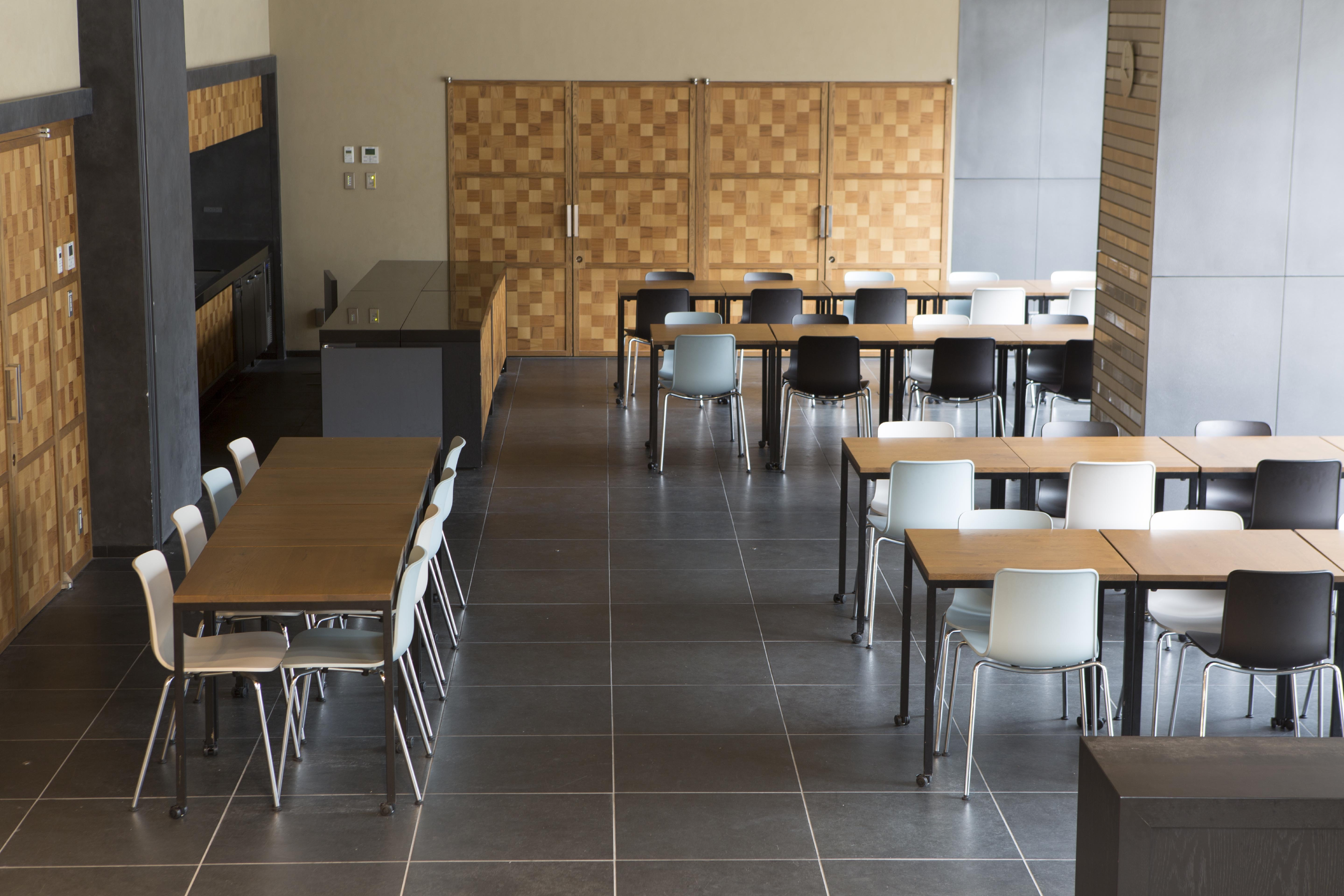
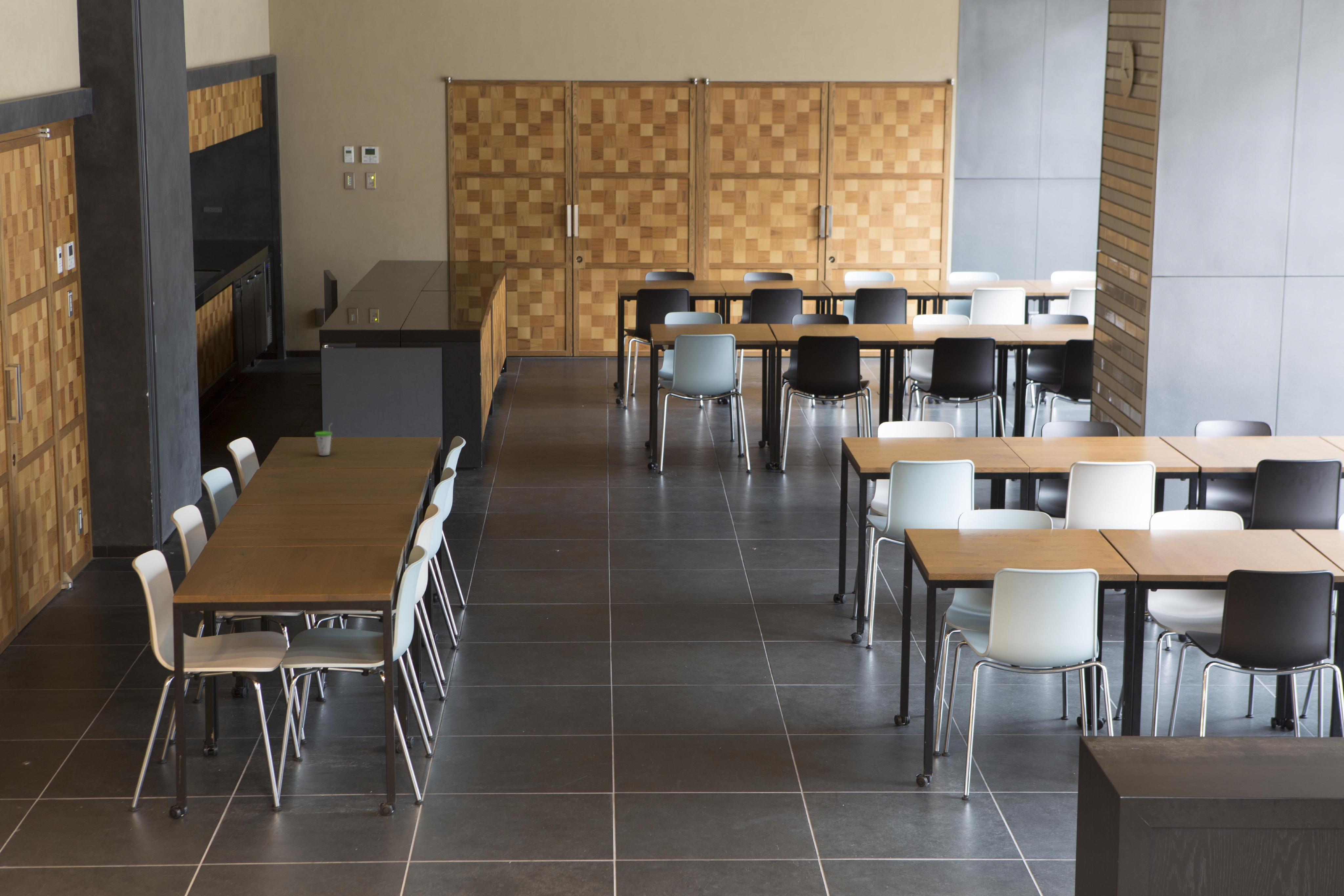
+ cup [314,422,333,456]
